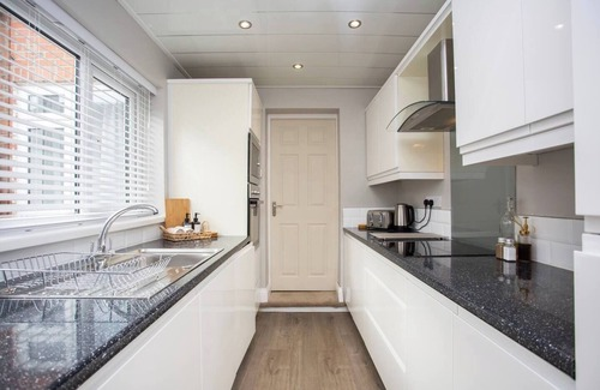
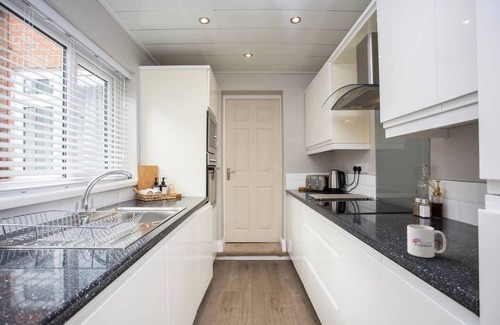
+ mug [406,224,447,259]
